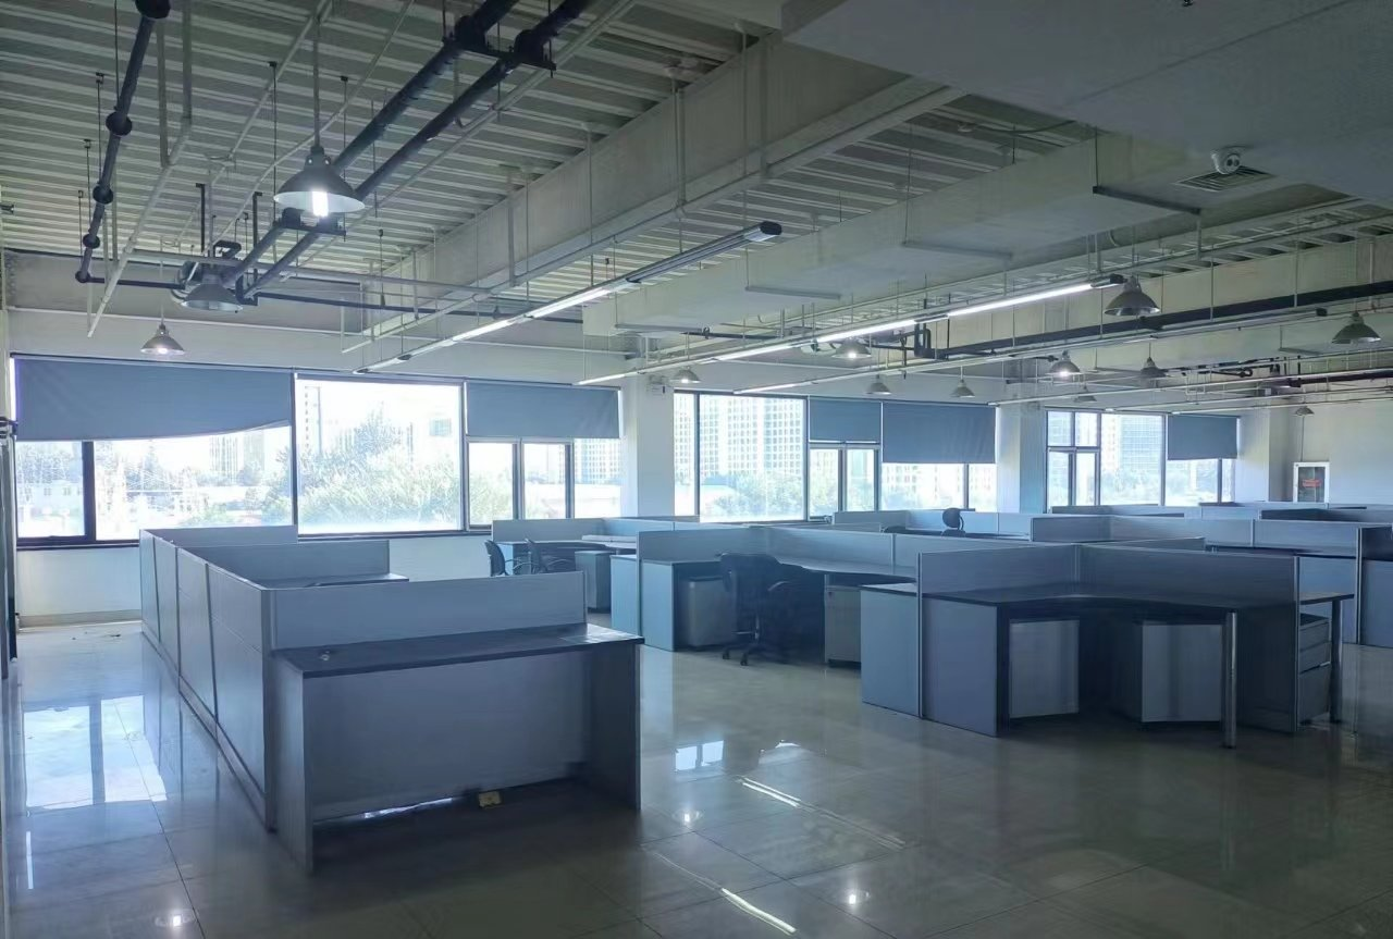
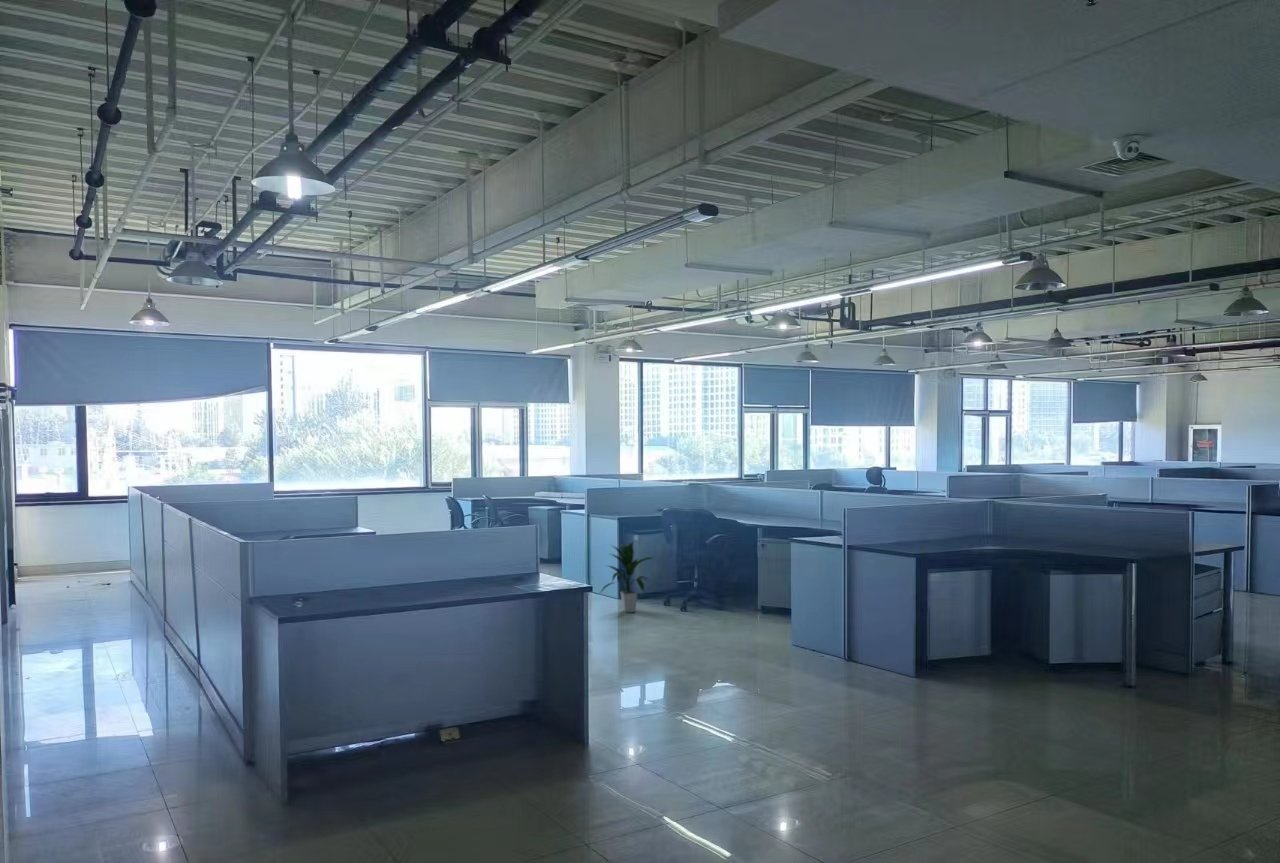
+ indoor plant [599,540,653,613]
